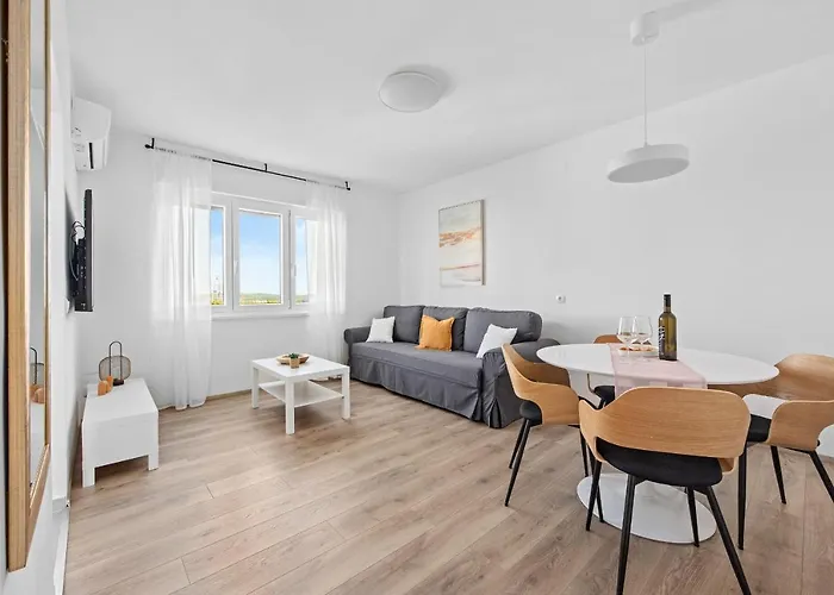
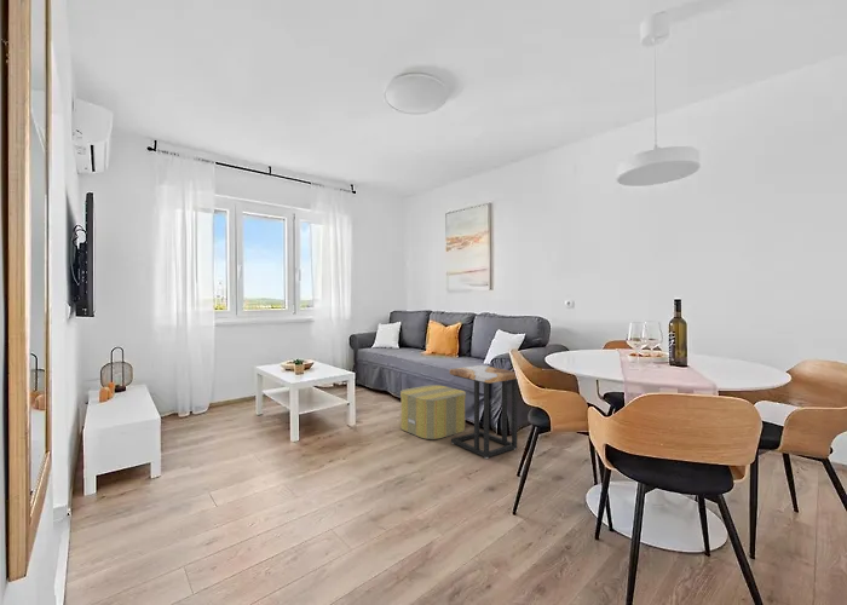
+ side table [449,364,518,460]
+ storage box [399,384,467,440]
